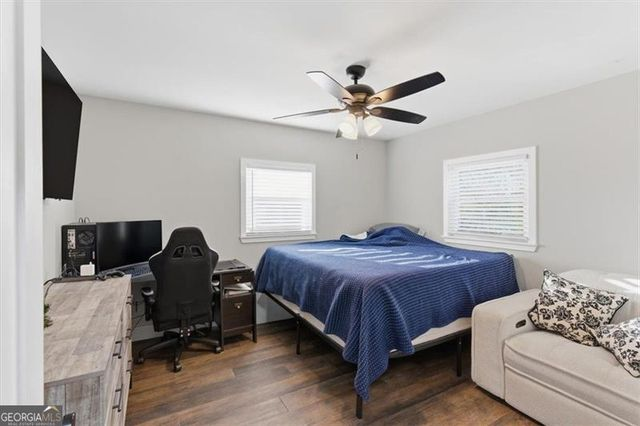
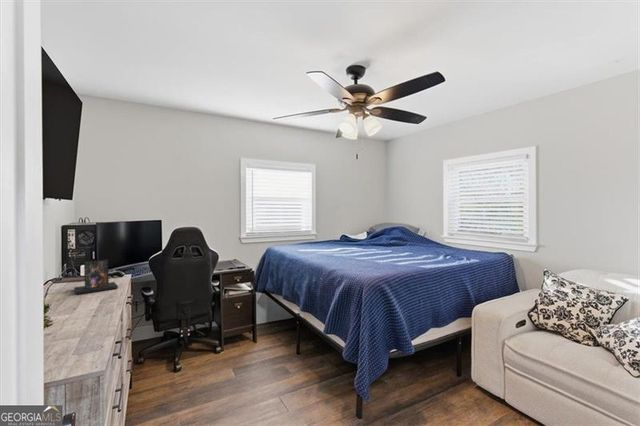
+ photo frame [74,258,119,295]
